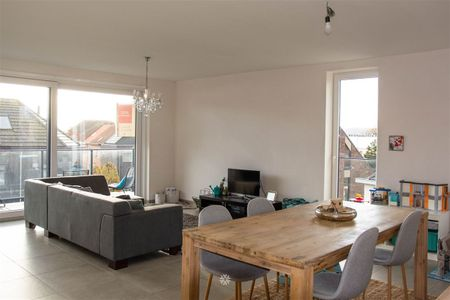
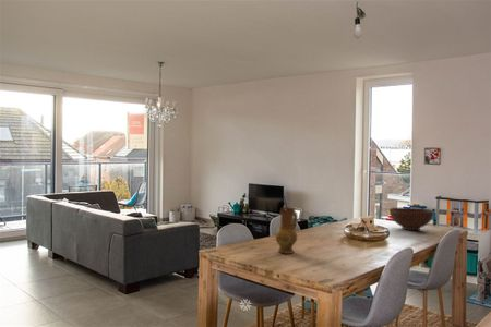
+ ceramic jug [274,206,299,255]
+ fruit bowl [388,207,435,231]
